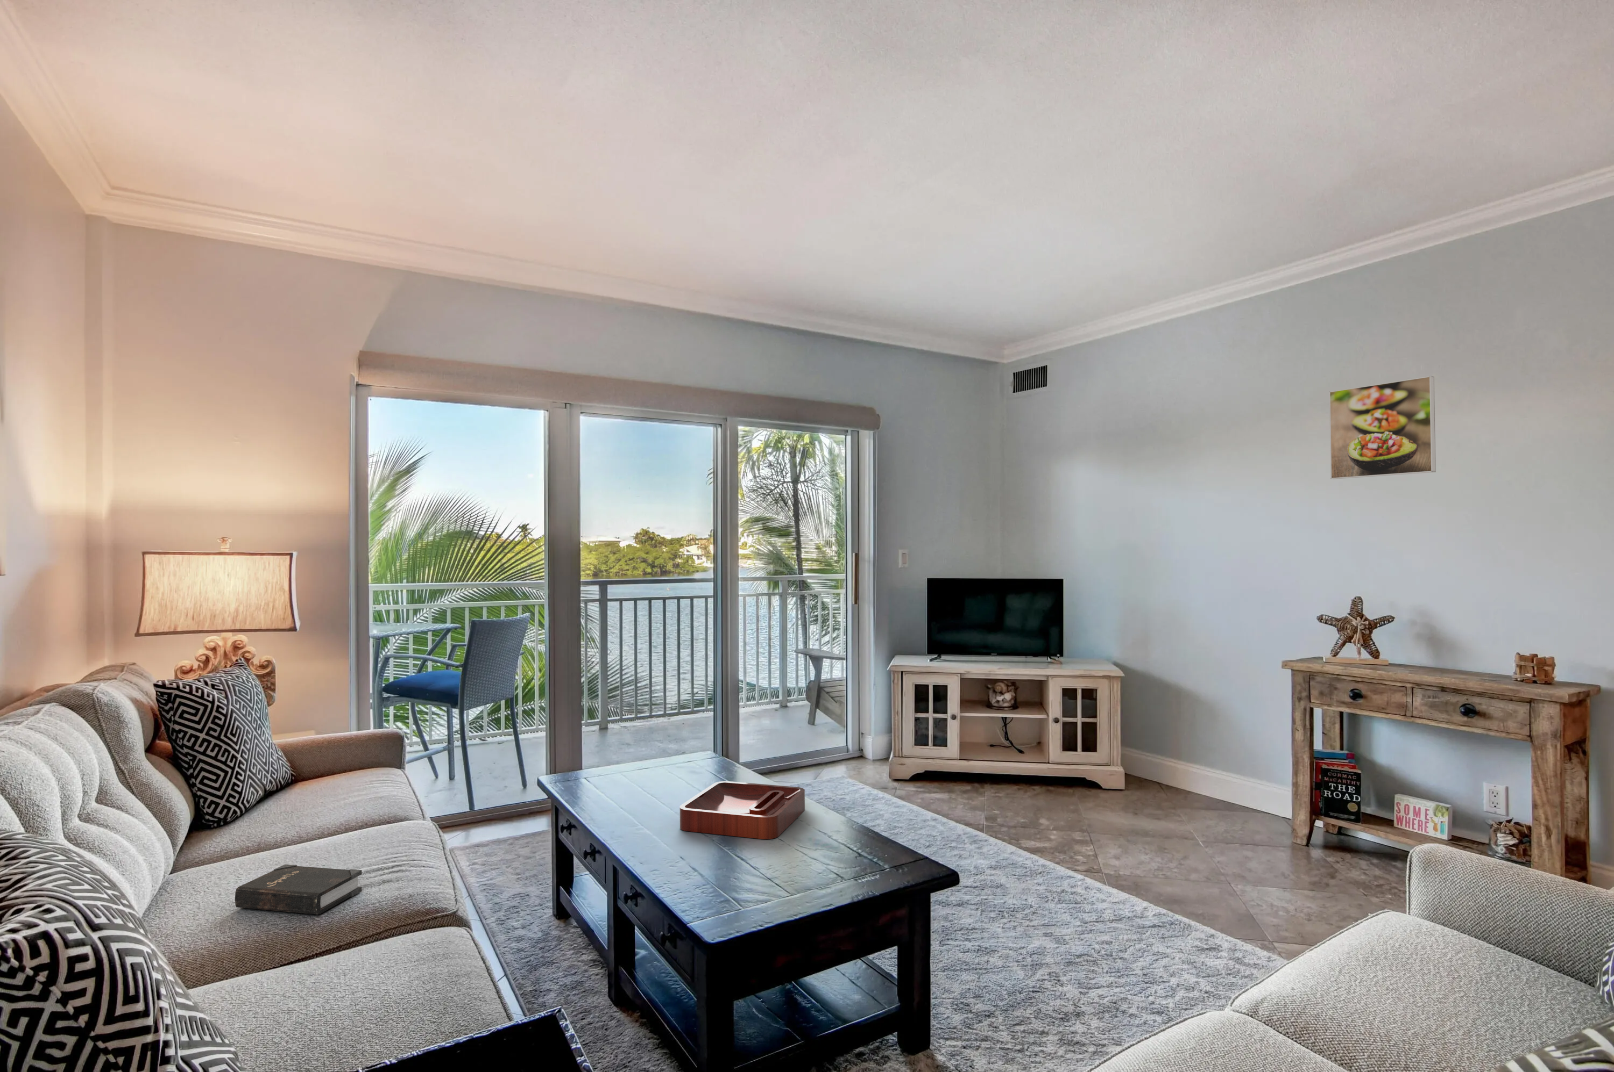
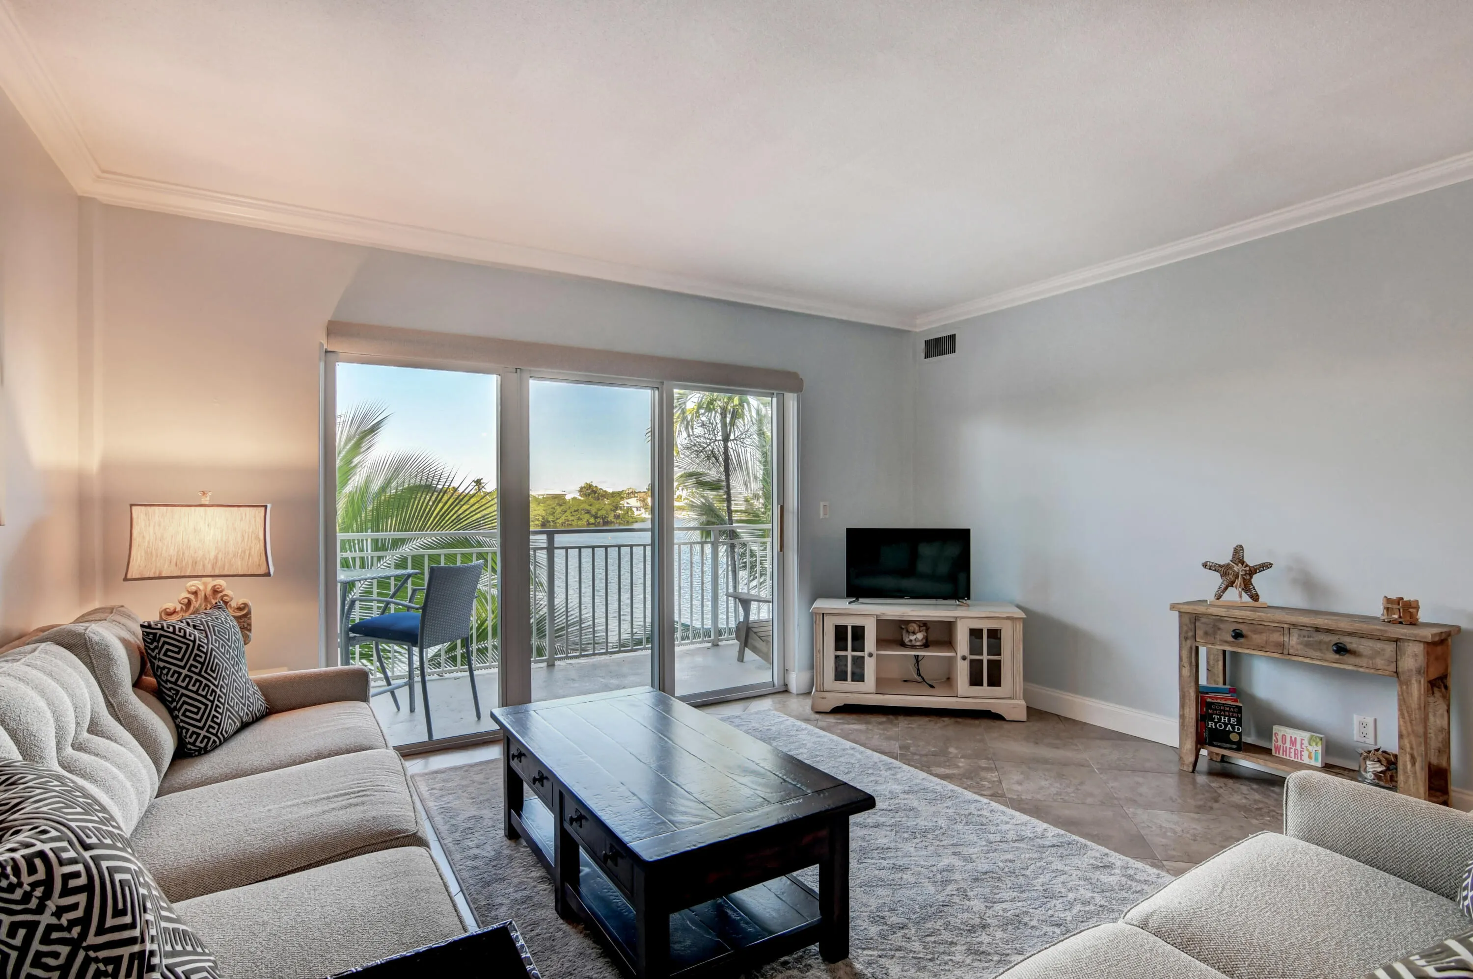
- decorative tray [680,781,806,840]
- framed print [1329,376,1437,480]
- hardback book [235,864,362,914]
